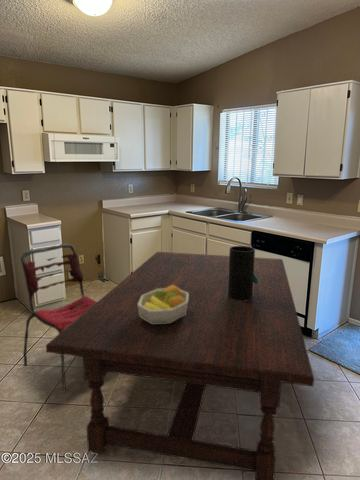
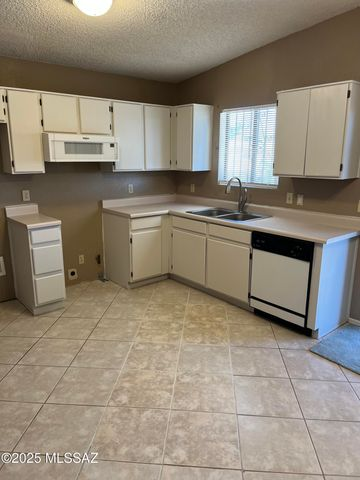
- fruit bowl [138,285,188,324]
- dining table [45,251,315,480]
- vase [228,245,259,301]
- chair [20,243,98,391]
